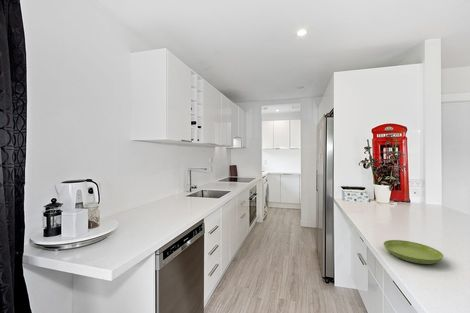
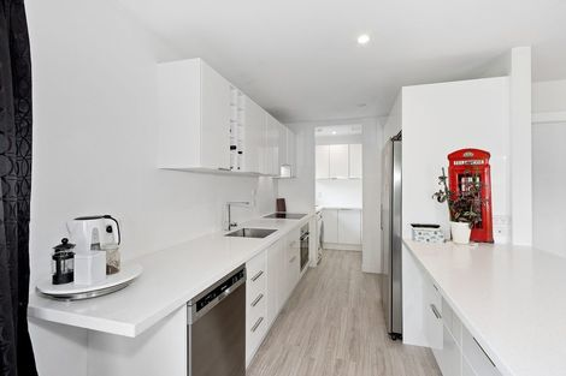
- saucer [383,239,445,265]
